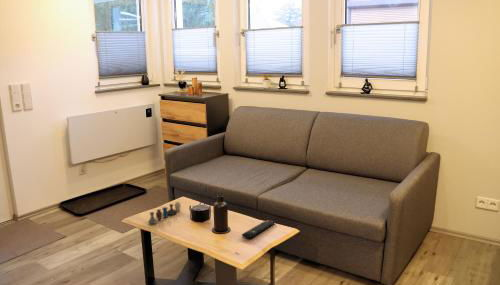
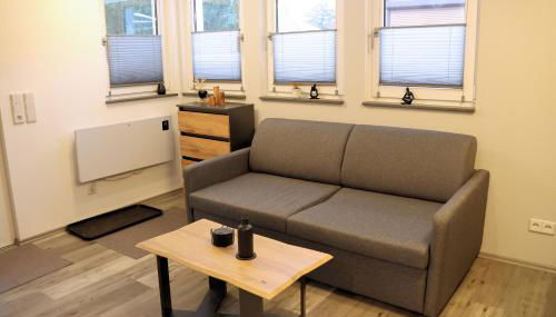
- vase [147,201,182,225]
- remote control [241,219,276,239]
